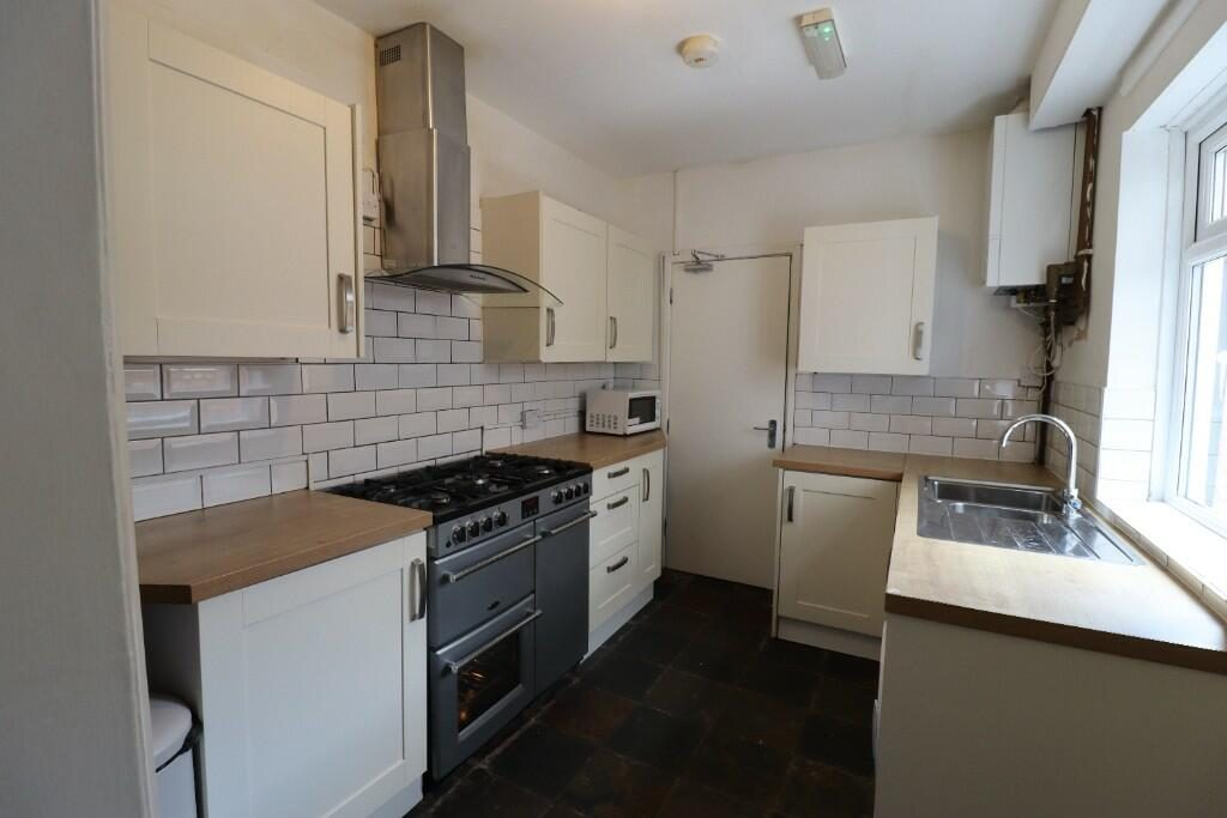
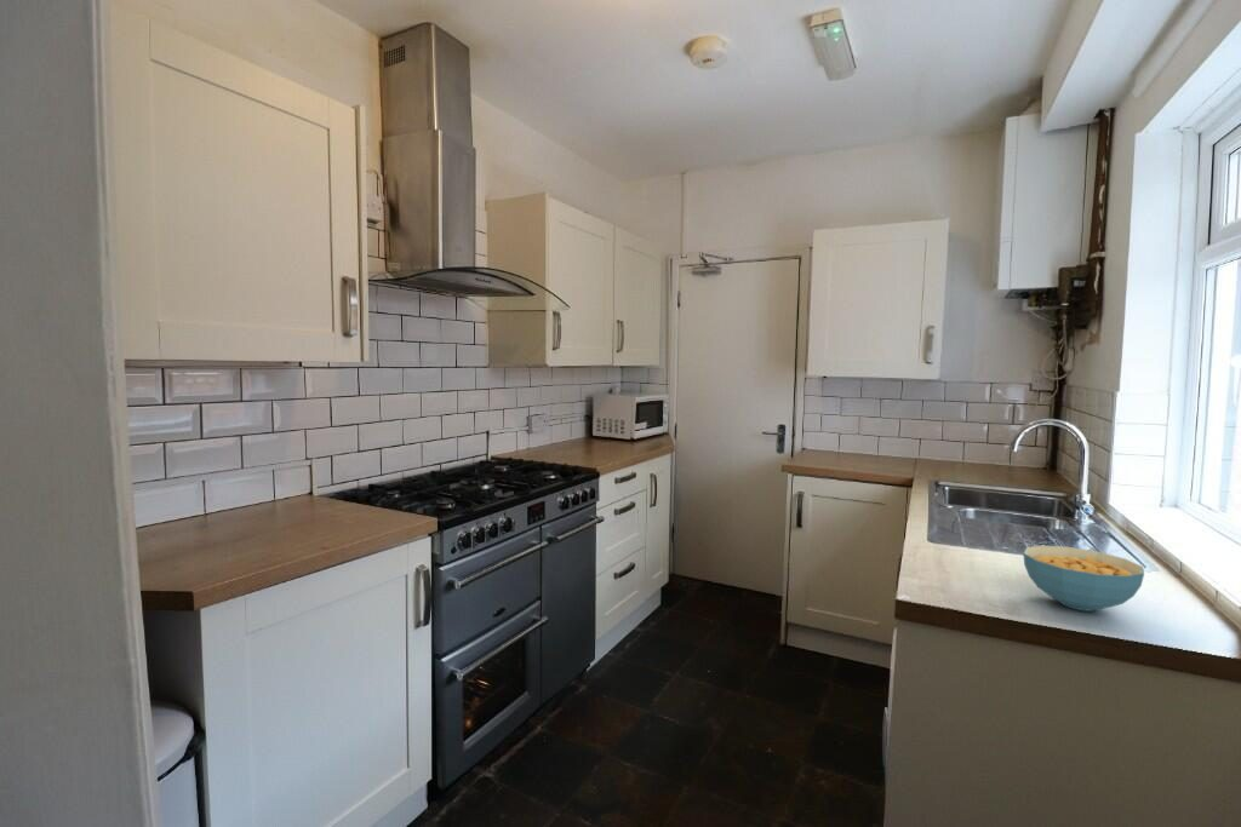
+ cereal bowl [1022,544,1145,613]
